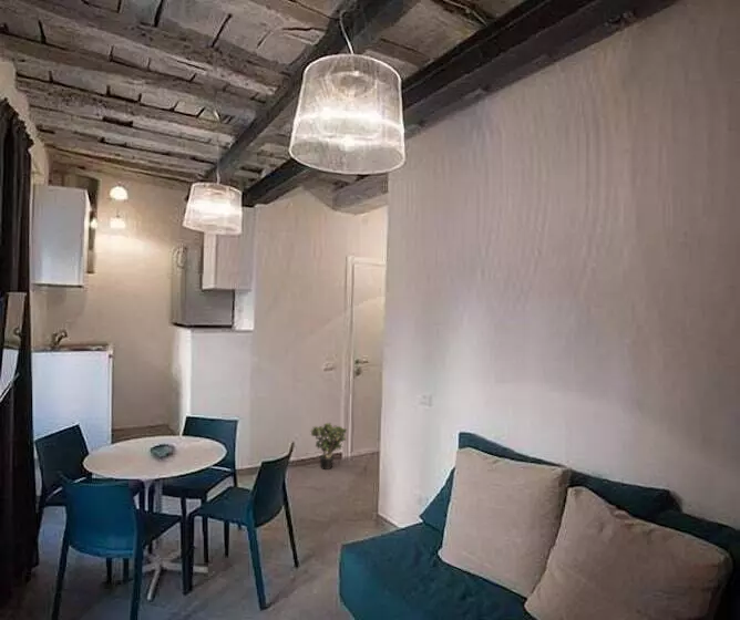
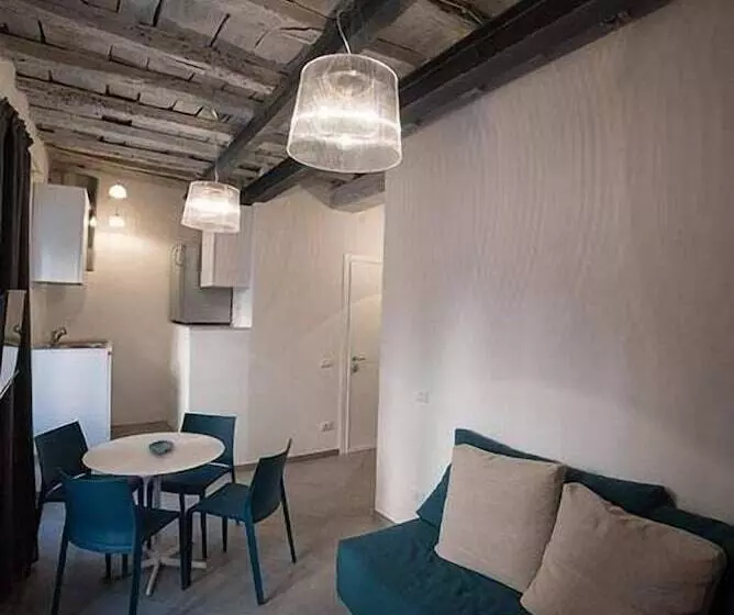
- potted plant [309,422,348,471]
